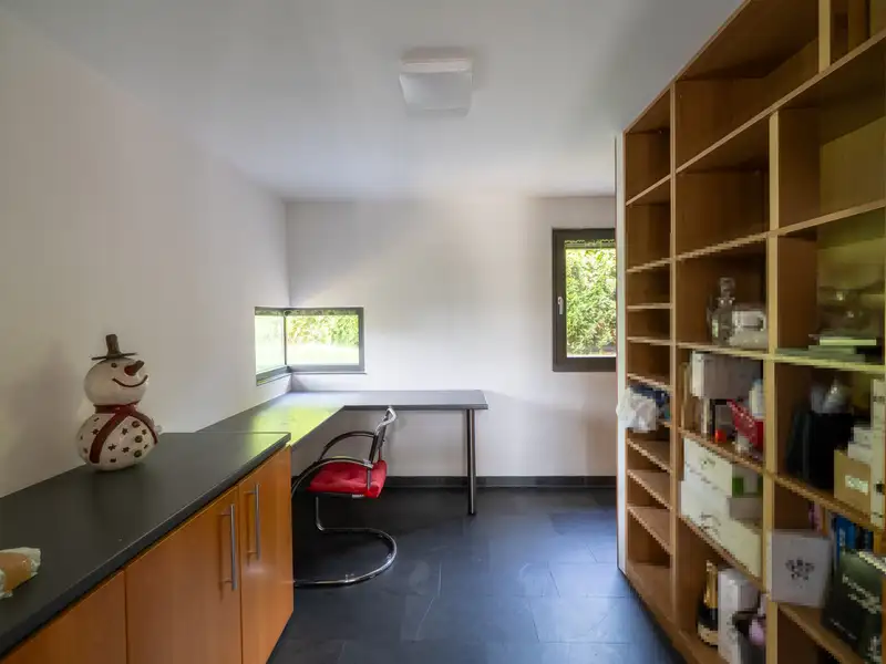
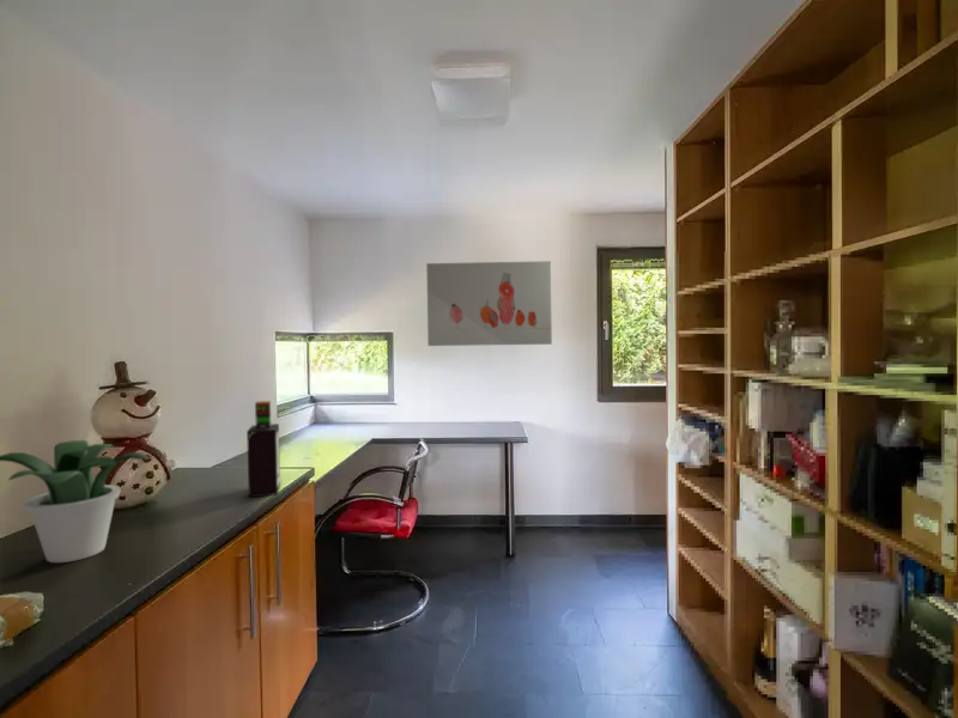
+ bottle [245,400,281,498]
+ potted plant [0,439,150,564]
+ wall art [425,260,553,347]
